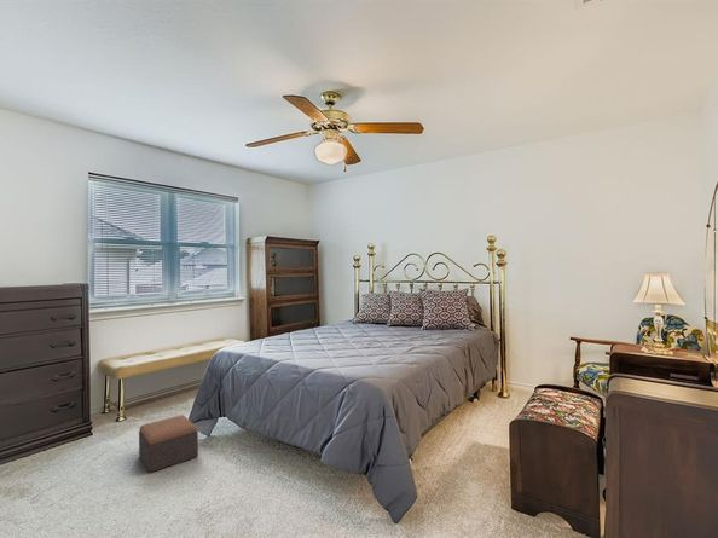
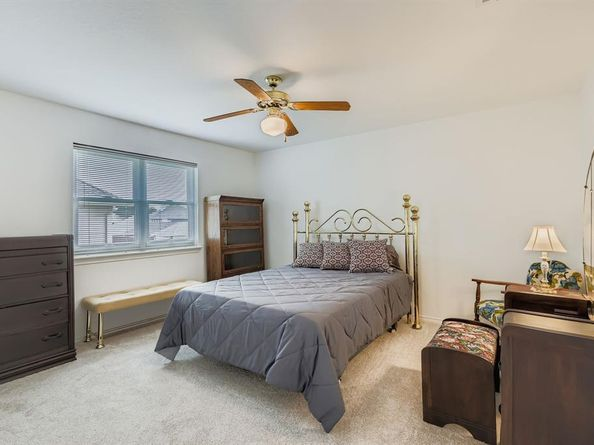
- footstool [138,413,199,473]
